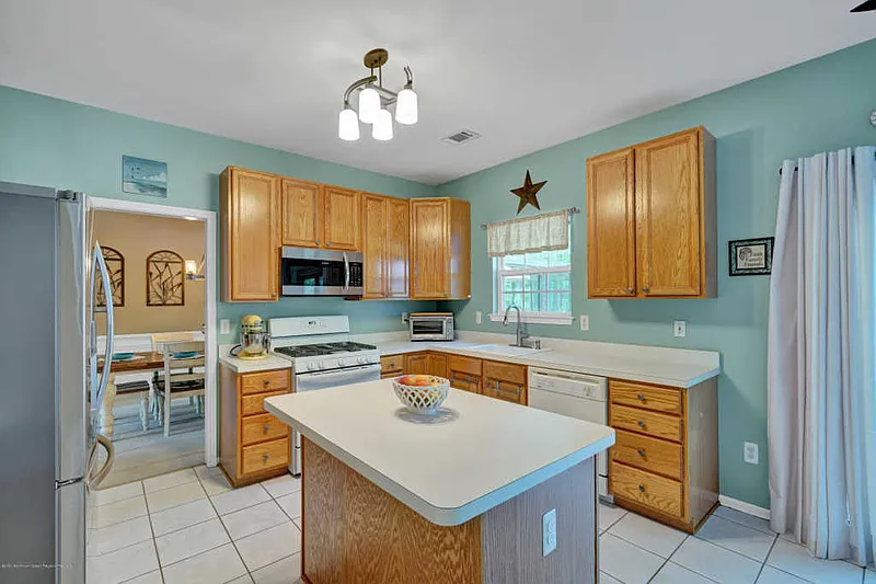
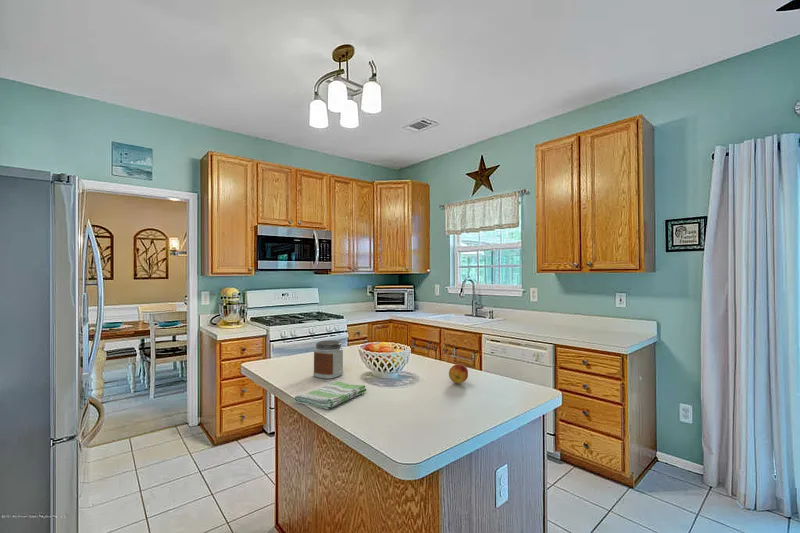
+ fruit [448,363,469,384]
+ jar [312,339,344,380]
+ dish towel [293,381,367,410]
